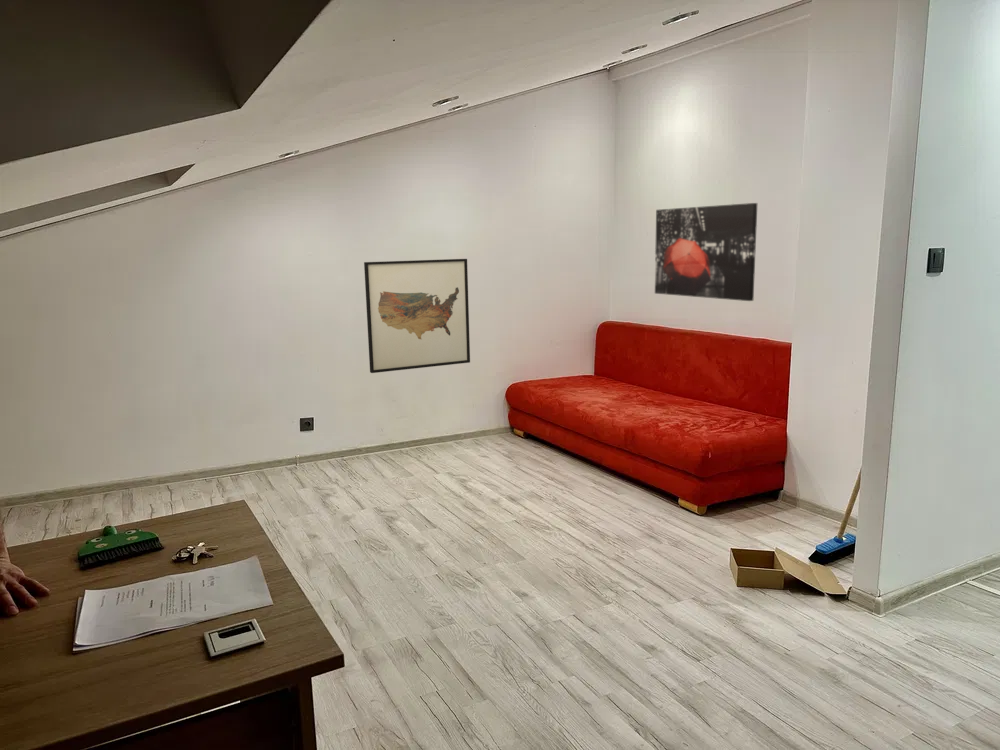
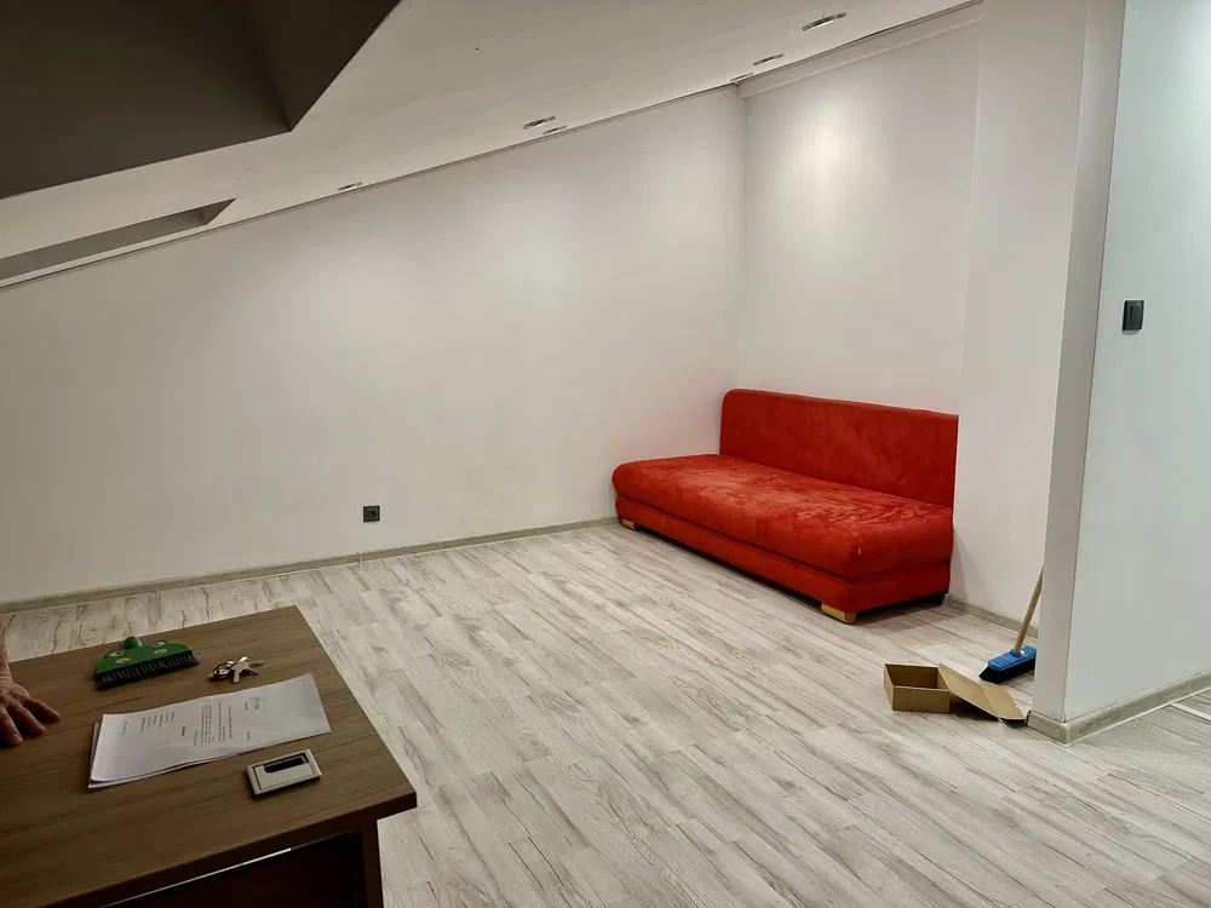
- wall art [363,258,471,374]
- wall art [654,202,758,302]
